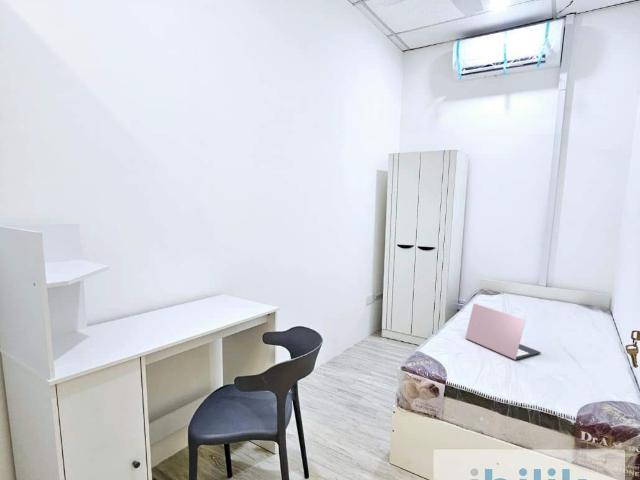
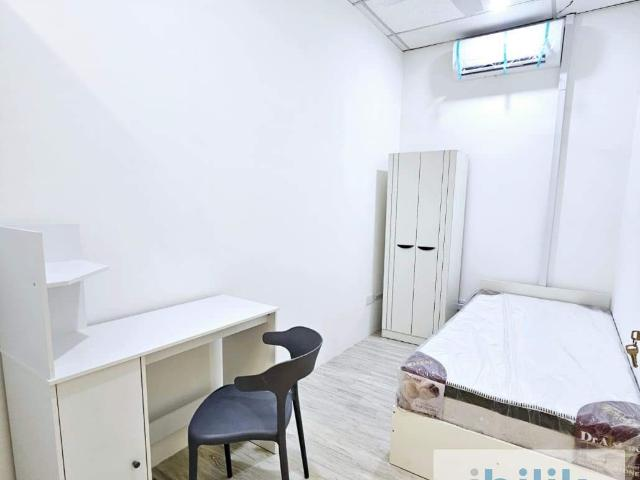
- laptop [464,303,542,361]
